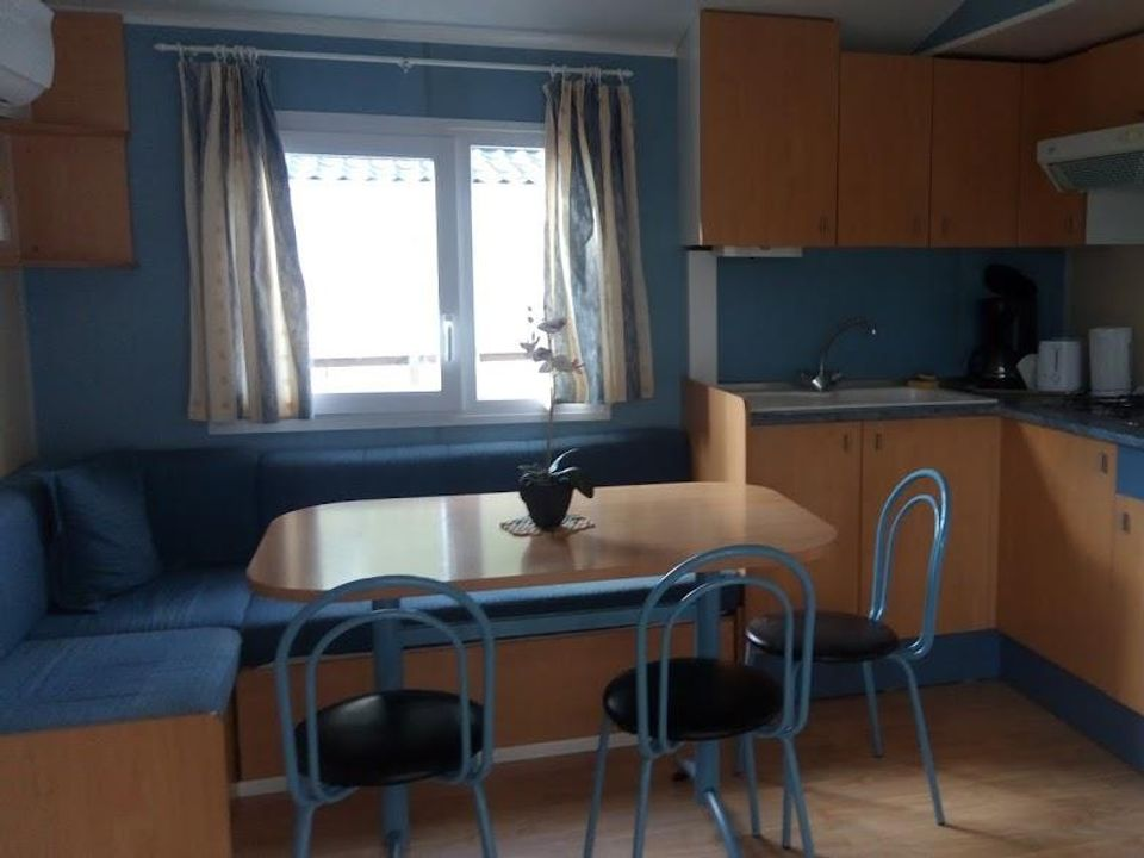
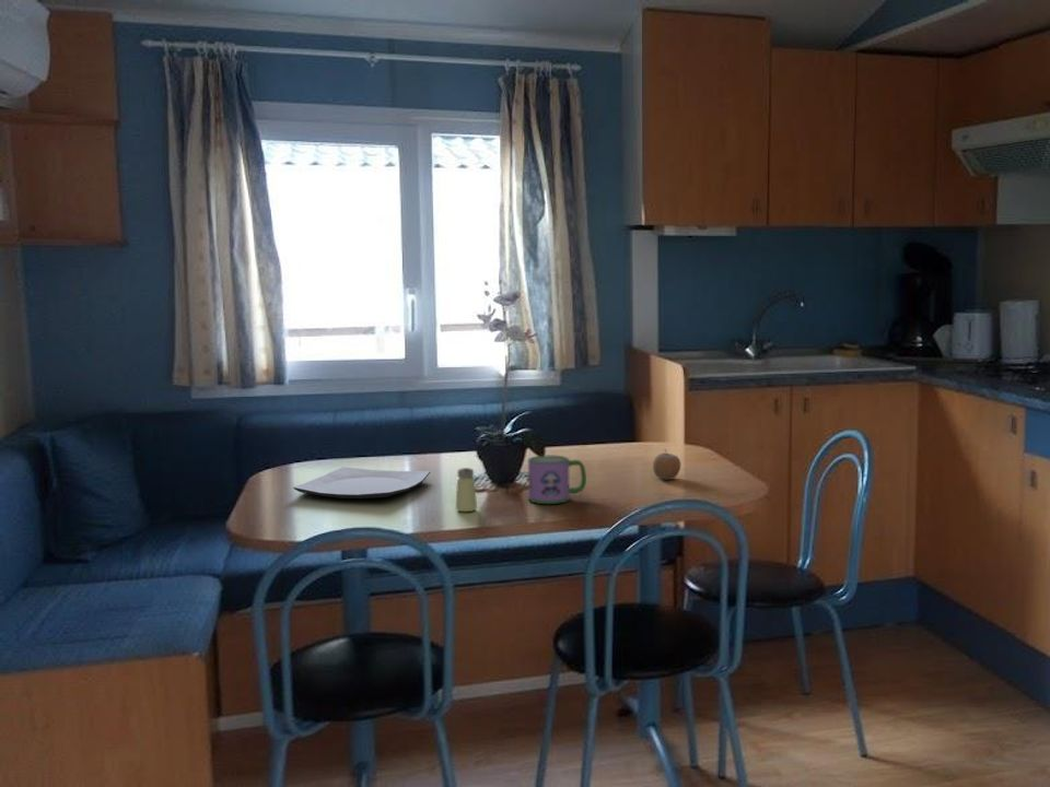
+ plate [292,466,431,500]
+ mug [527,455,587,505]
+ fruit [652,448,681,481]
+ saltshaker [455,467,478,513]
